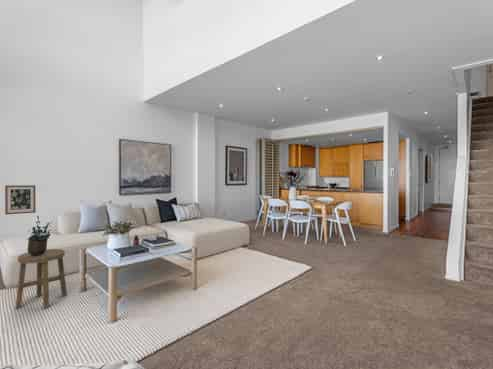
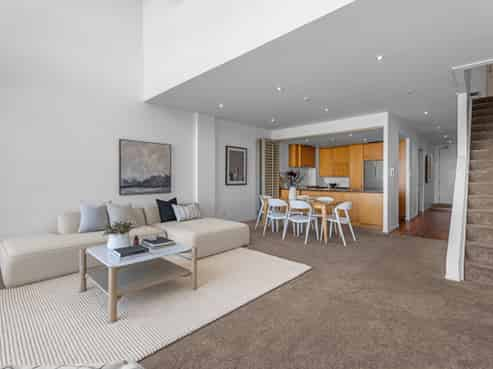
- stool [14,248,68,310]
- potted plant [26,215,53,256]
- wall art [4,184,37,216]
